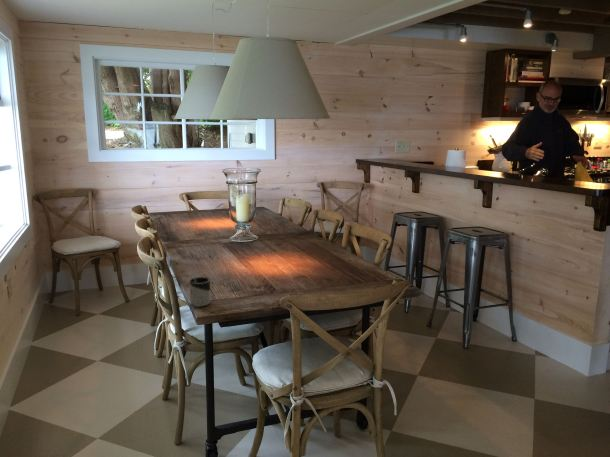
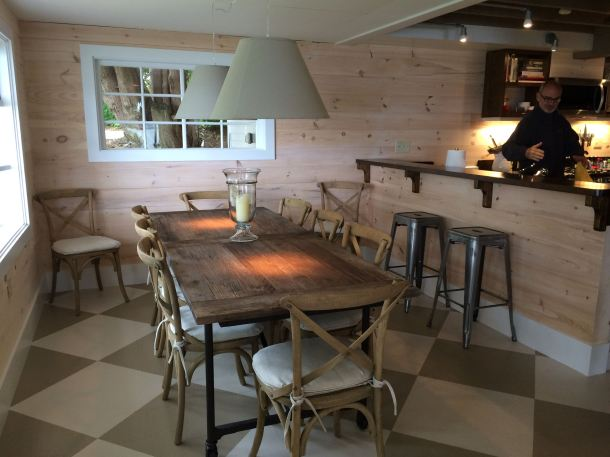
- cup [189,276,211,308]
